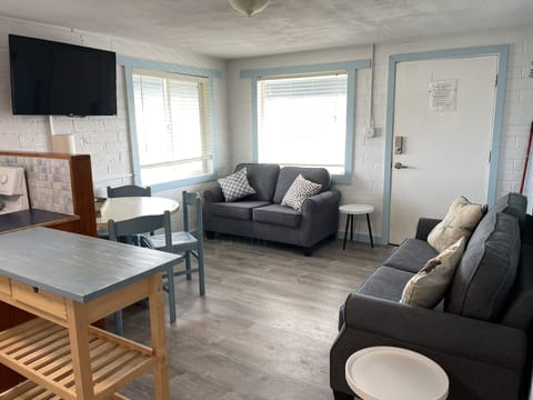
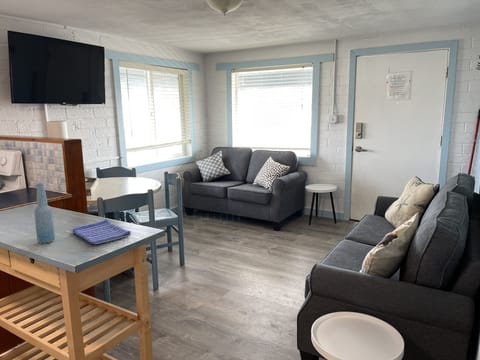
+ bottle [33,181,56,244]
+ dish towel [72,219,132,245]
